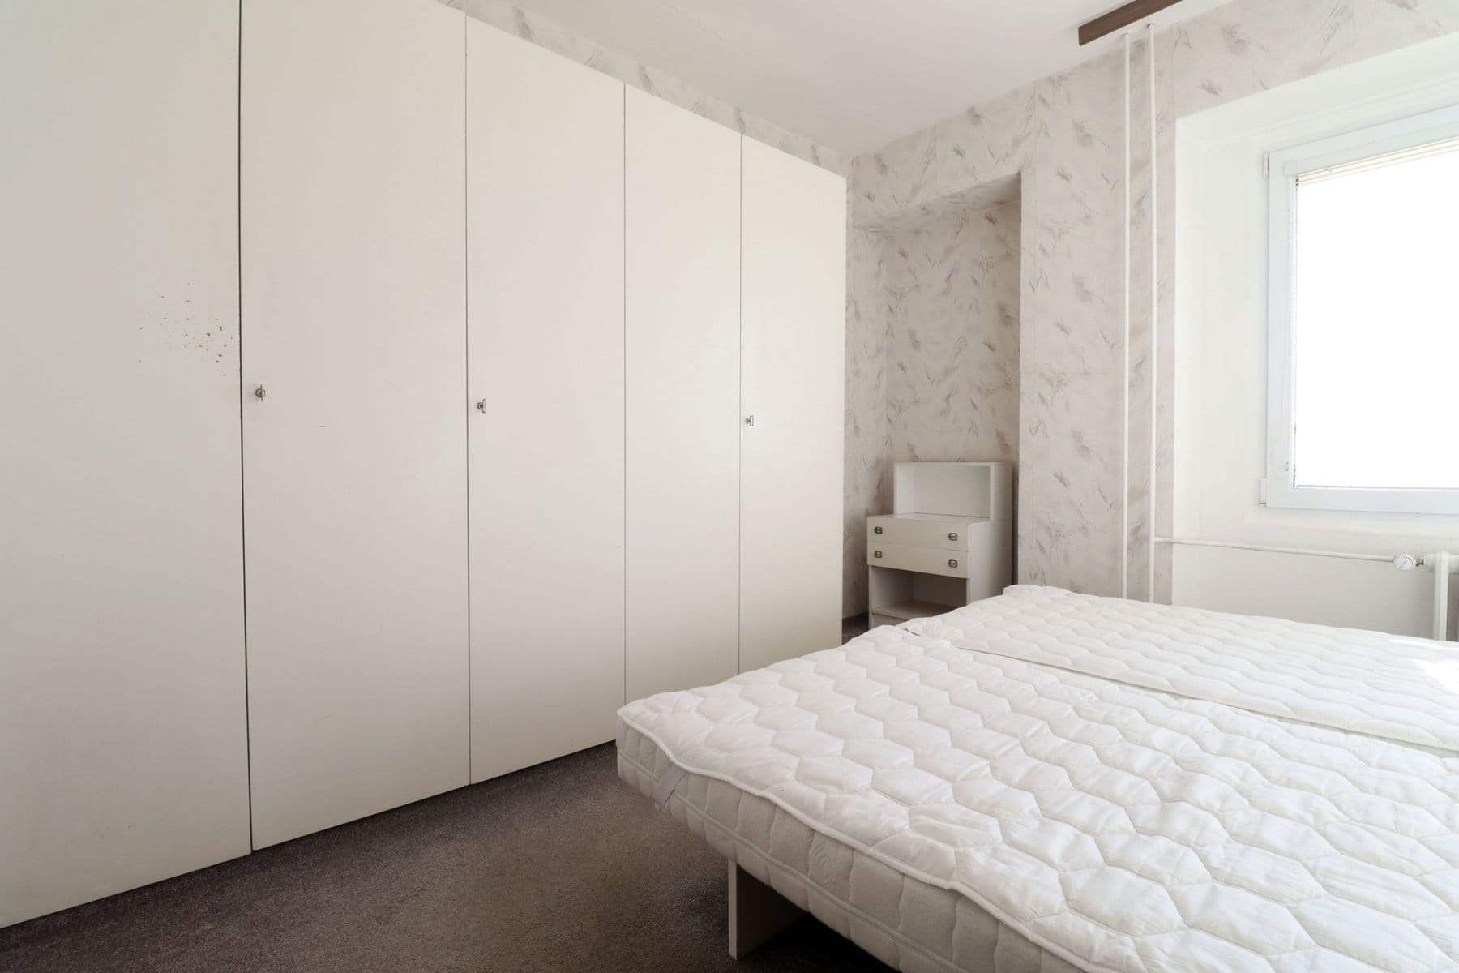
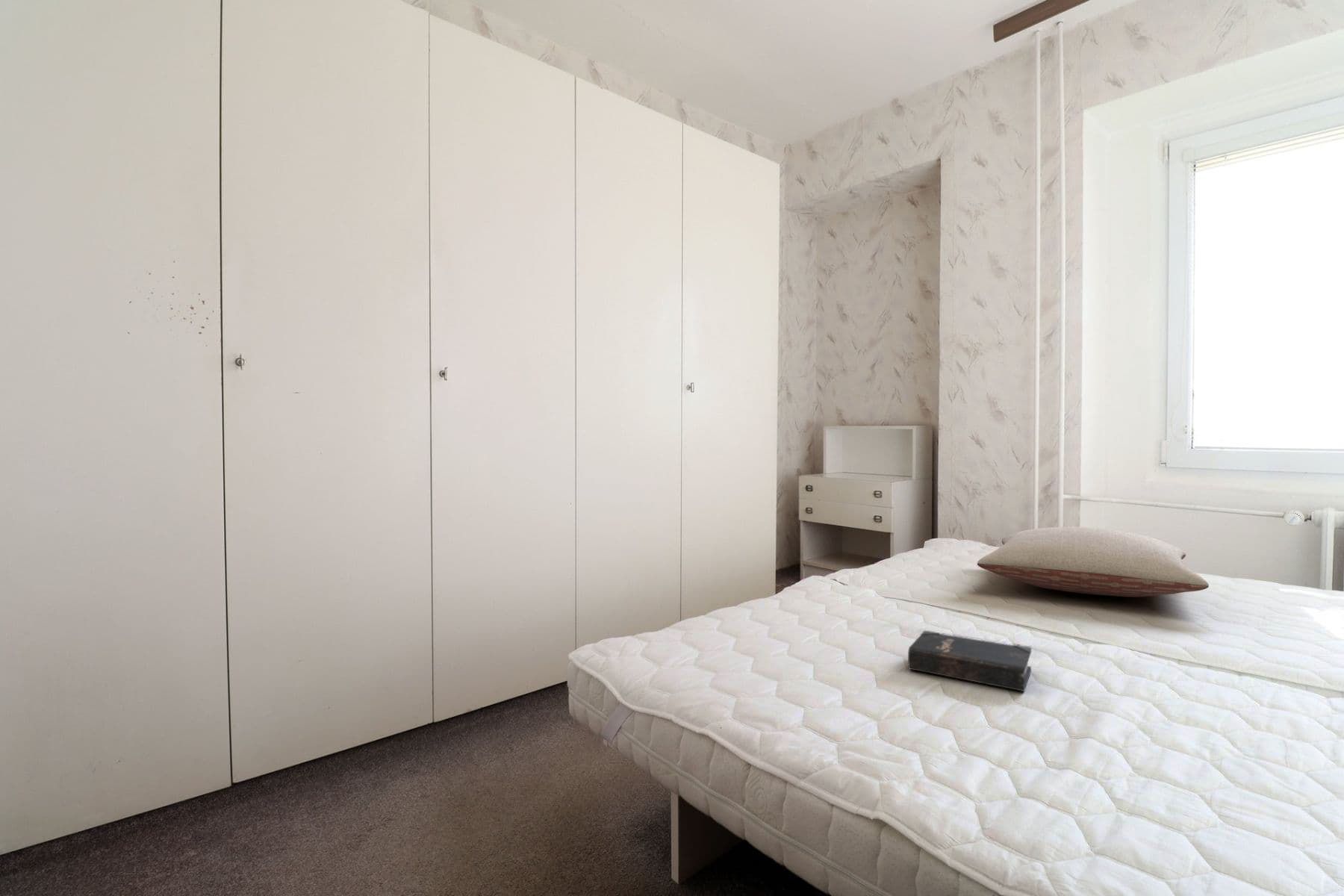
+ hardback book [907,629,1032,692]
+ pillow [977,526,1210,597]
